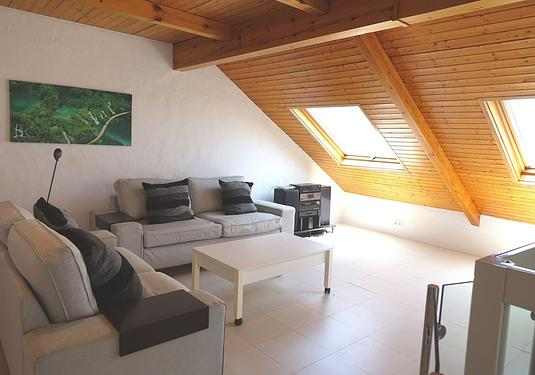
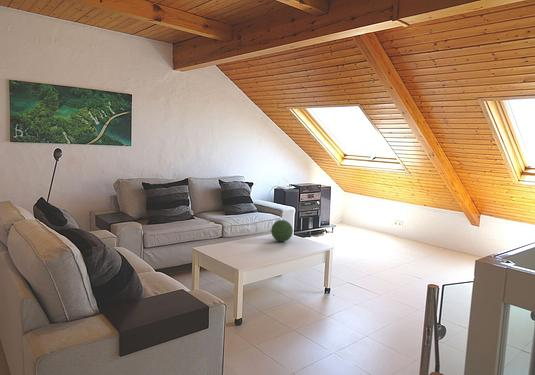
+ decorative orb [270,219,294,243]
